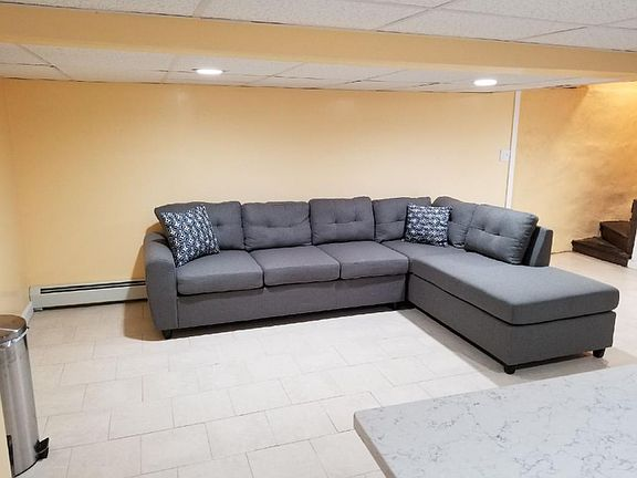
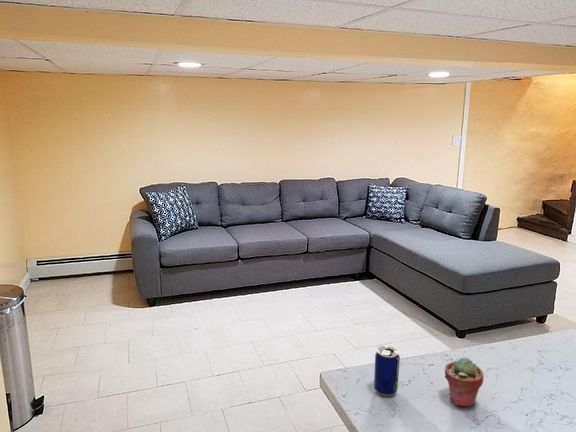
+ potted succulent [444,357,485,408]
+ beer can [373,345,401,397]
